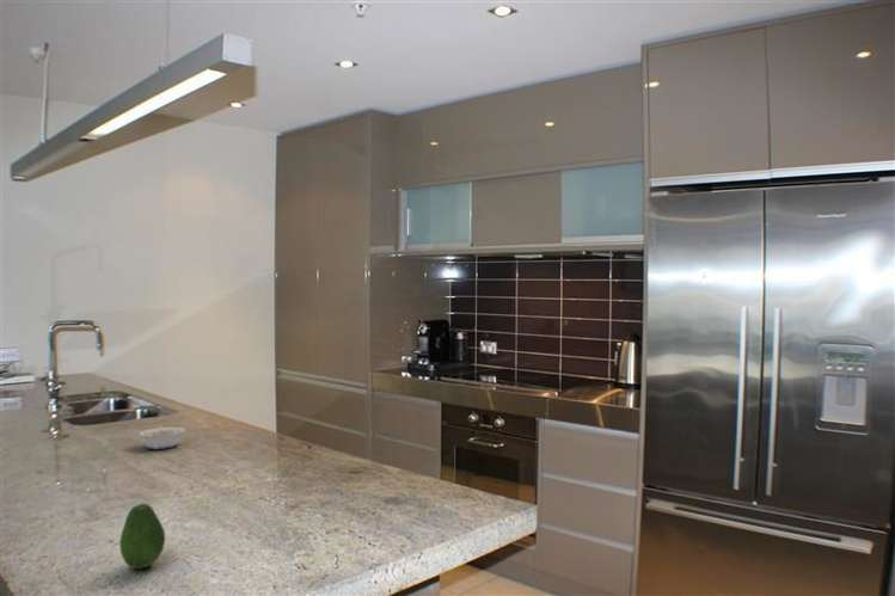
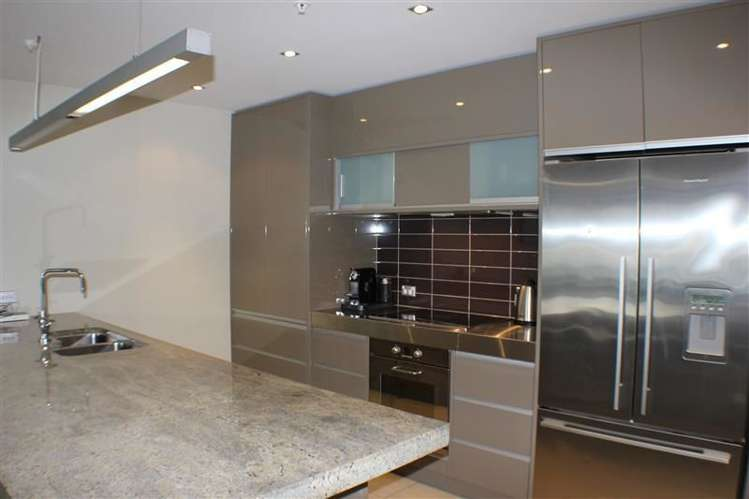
- legume [130,426,186,450]
- fruit [118,503,166,570]
